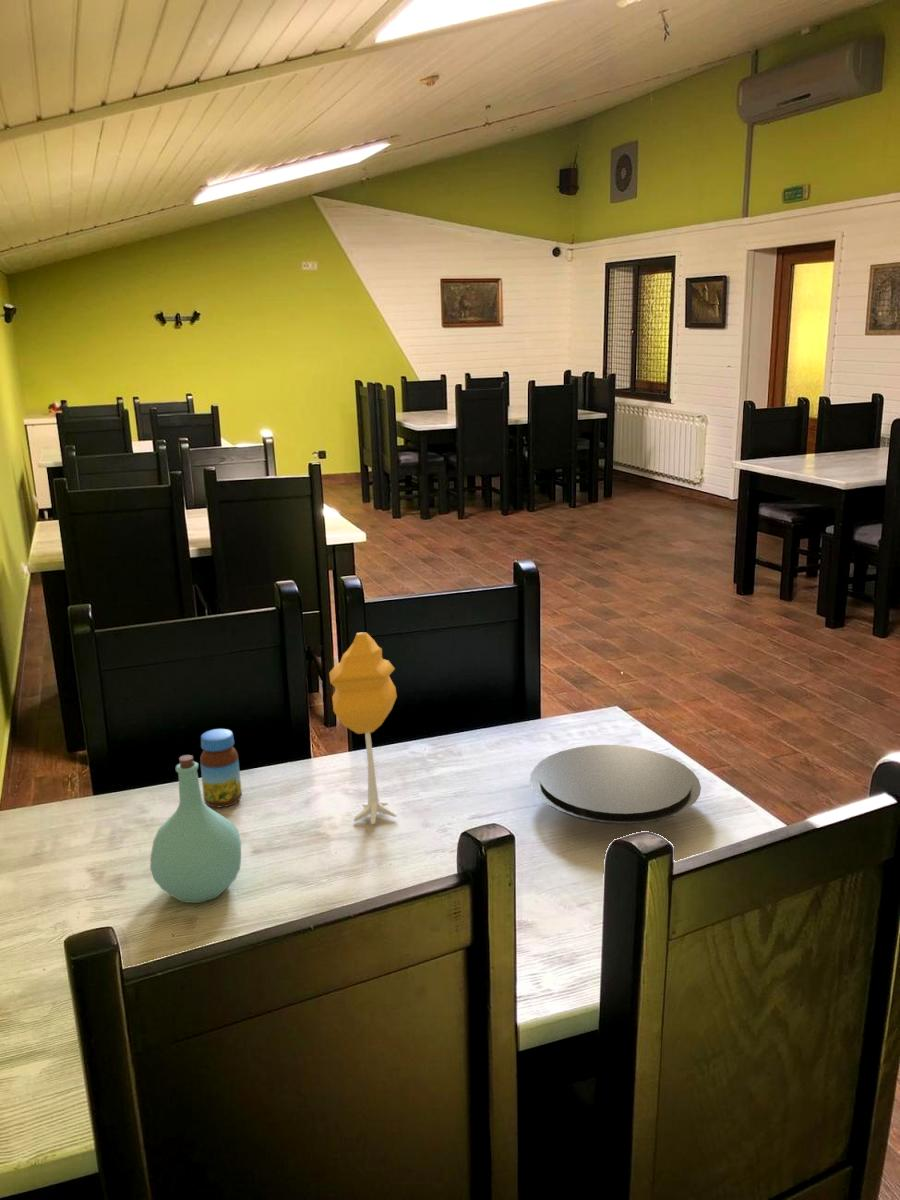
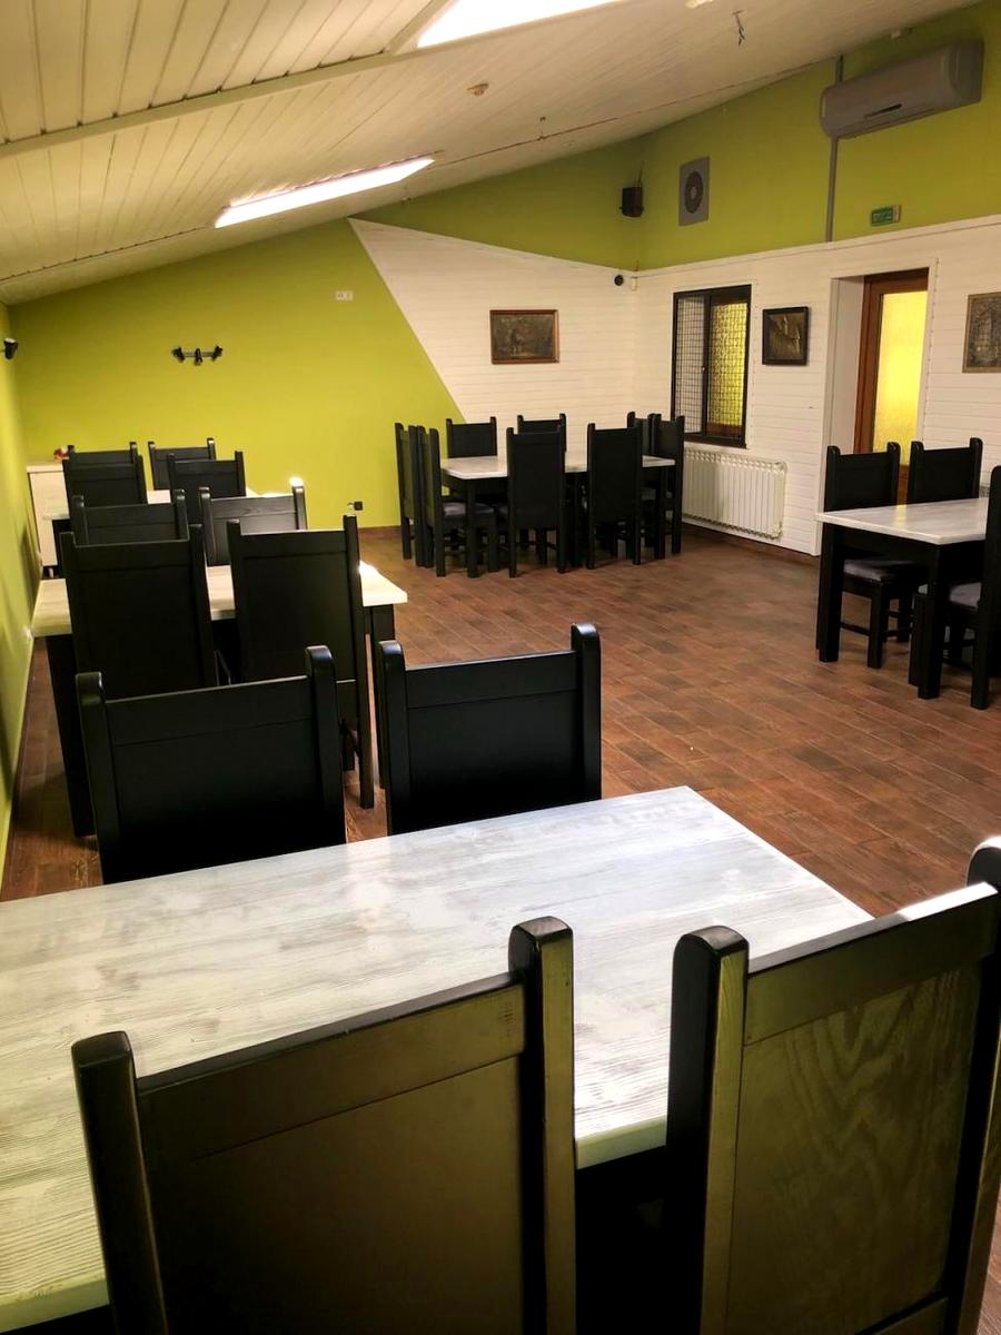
- bottle [149,754,242,904]
- jar [199,728,243,808]
- plate [529,744,702,826]
- flower [328,632,398,826]
